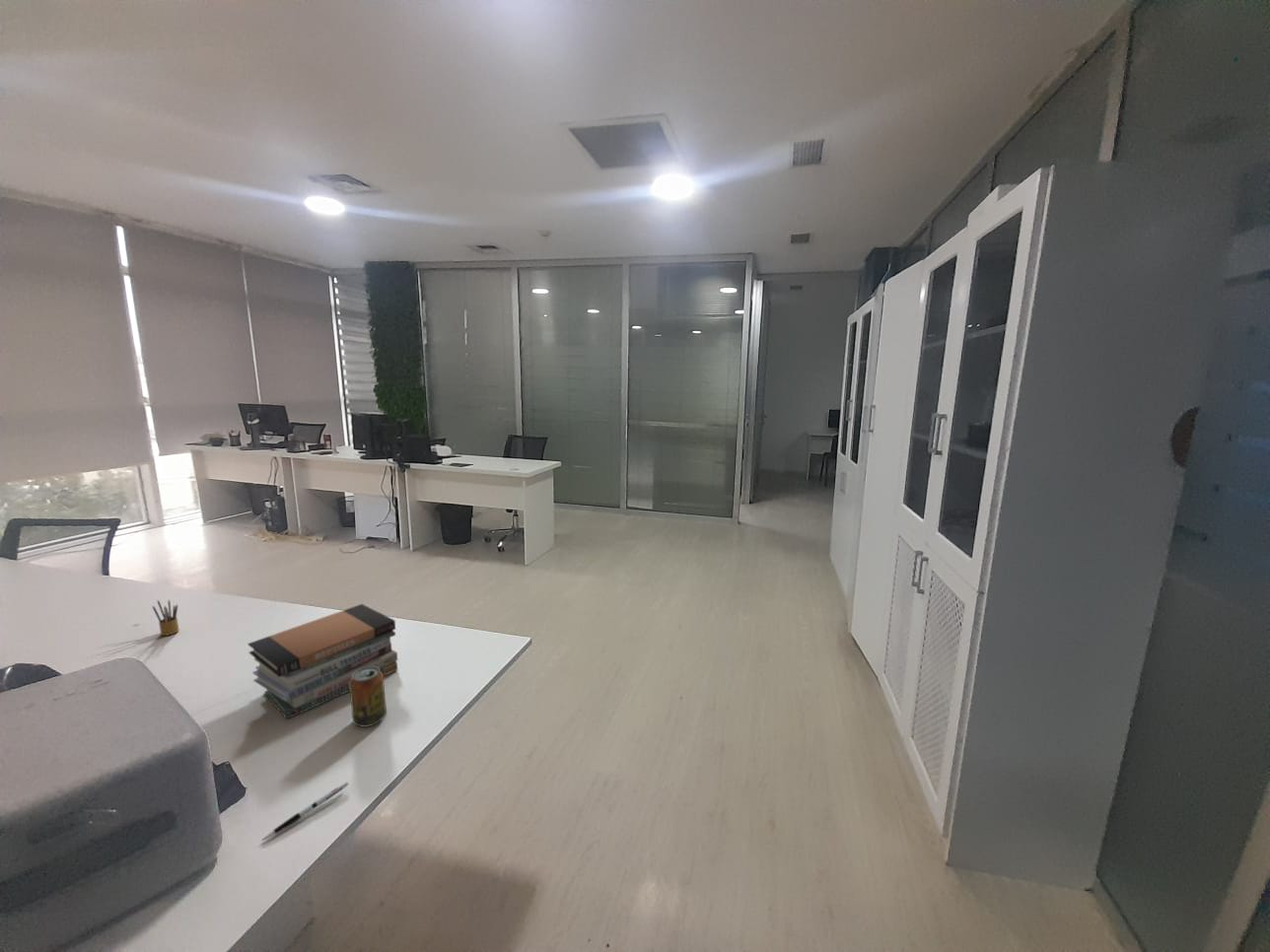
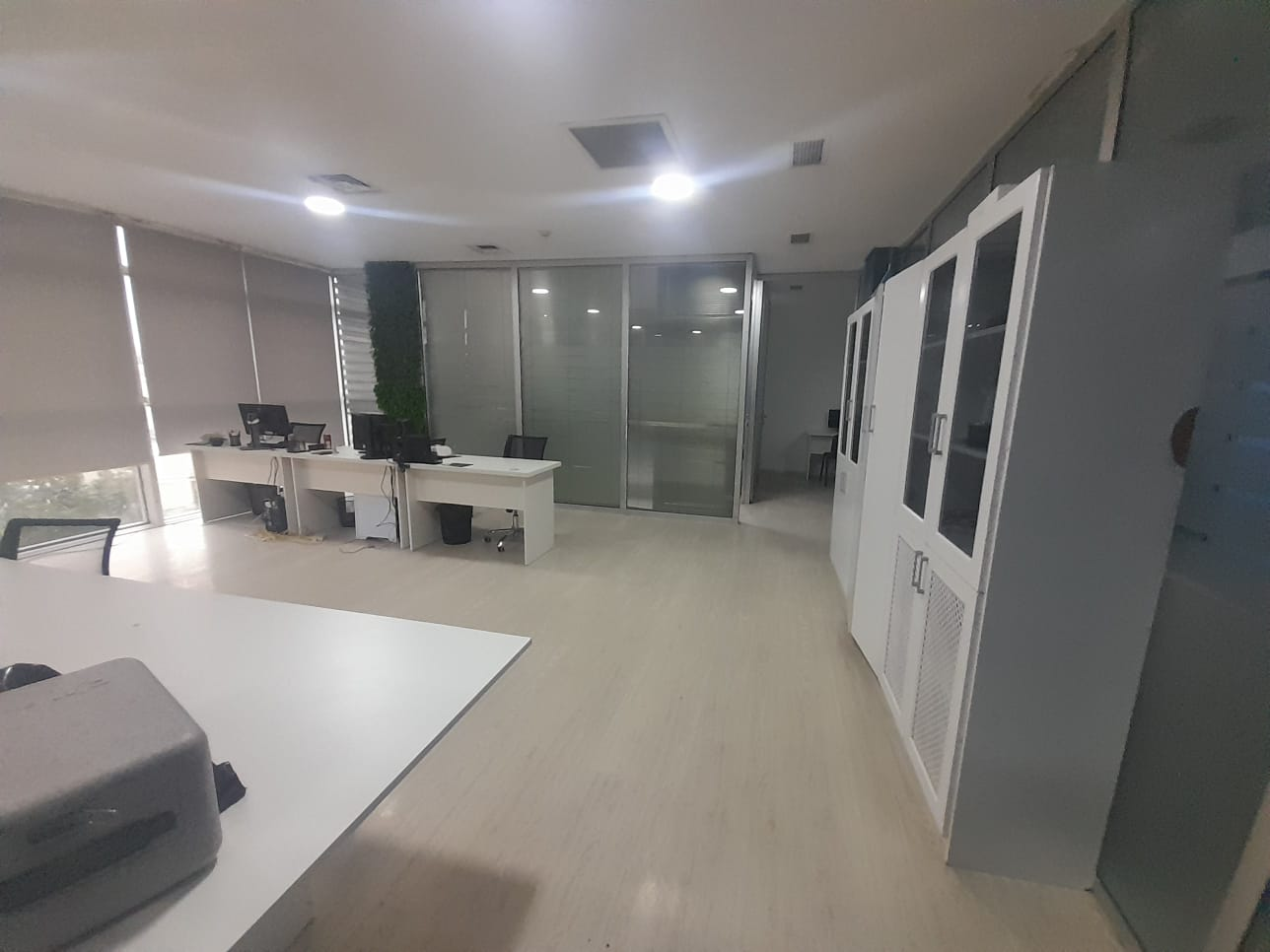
- pen [261,782,349,842]
- pencil box [152,599,180,637]
- beverage can [349,666,388,728]
- book stack [247,603,398,720]
